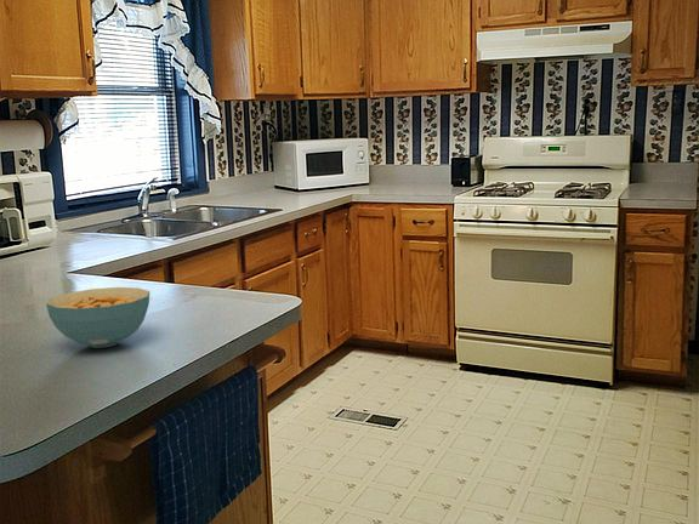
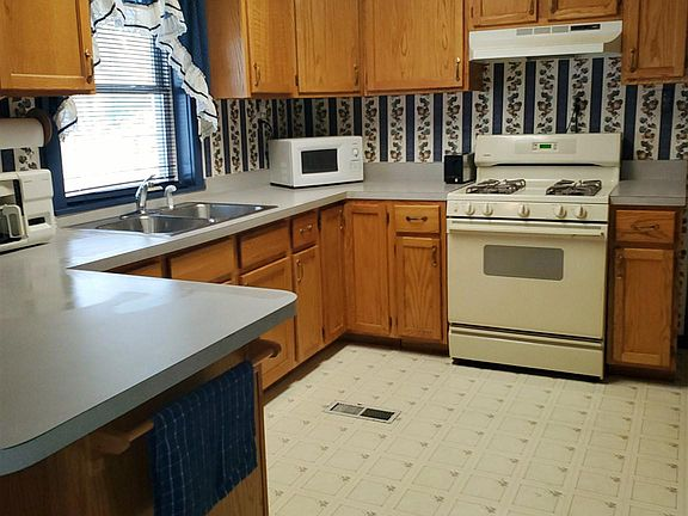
- cereal bowl [45,286,150,349]
